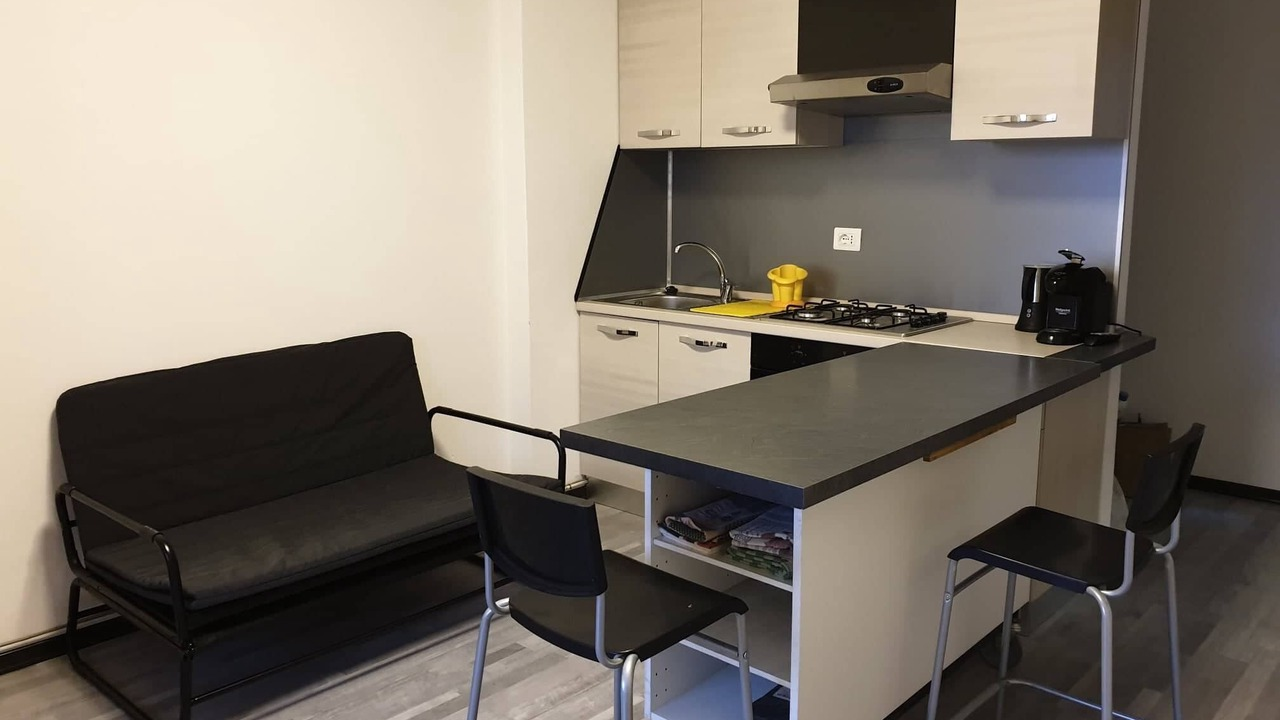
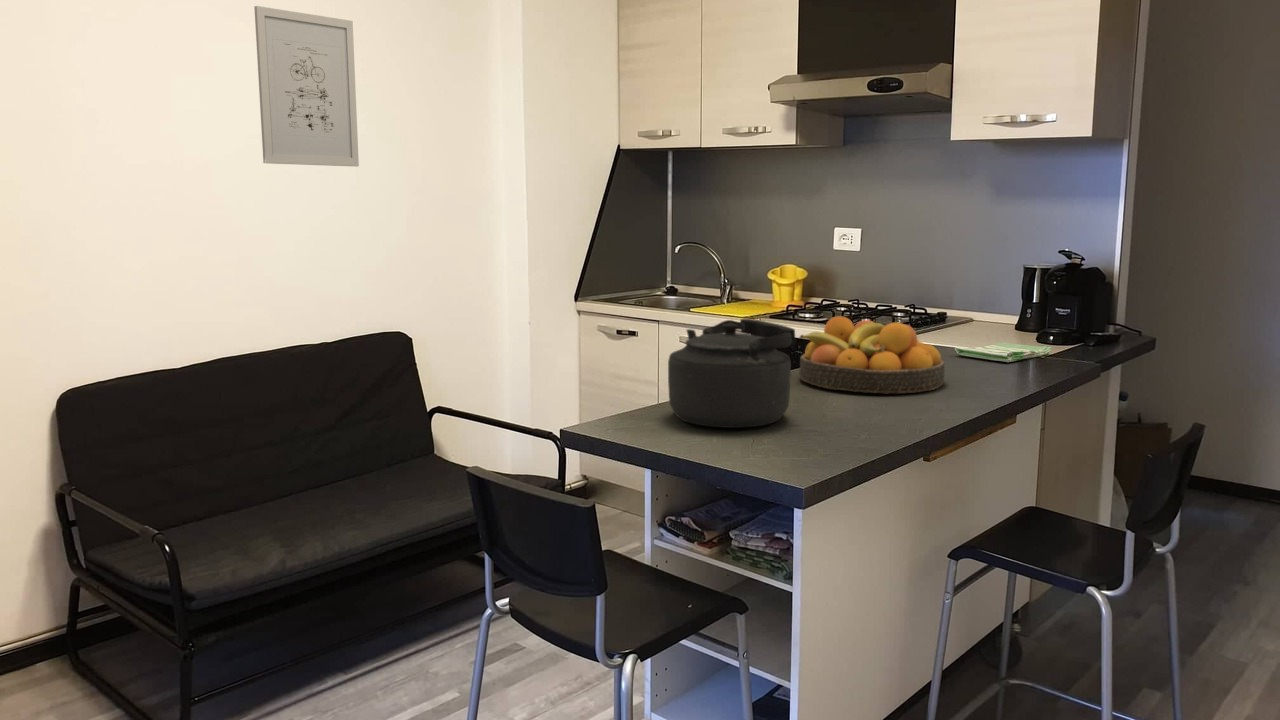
+ wall art [253,5,360,168]
+ kettle [667,318,797,429]
+ fruit bowl [798,315,946,394]
+ dish towel [954,342,1053,363]
